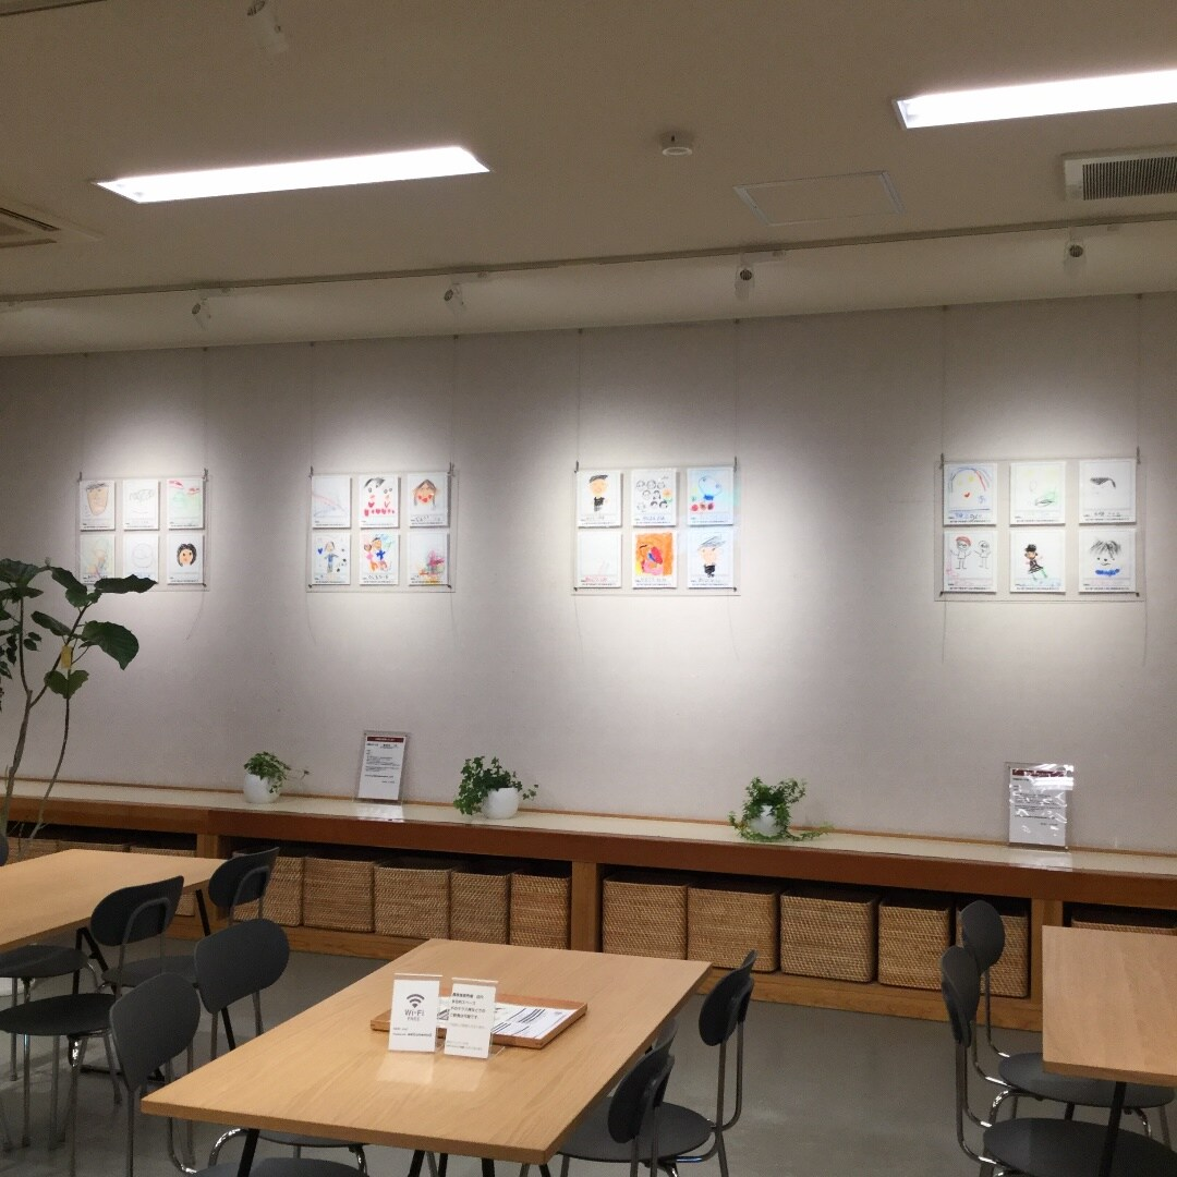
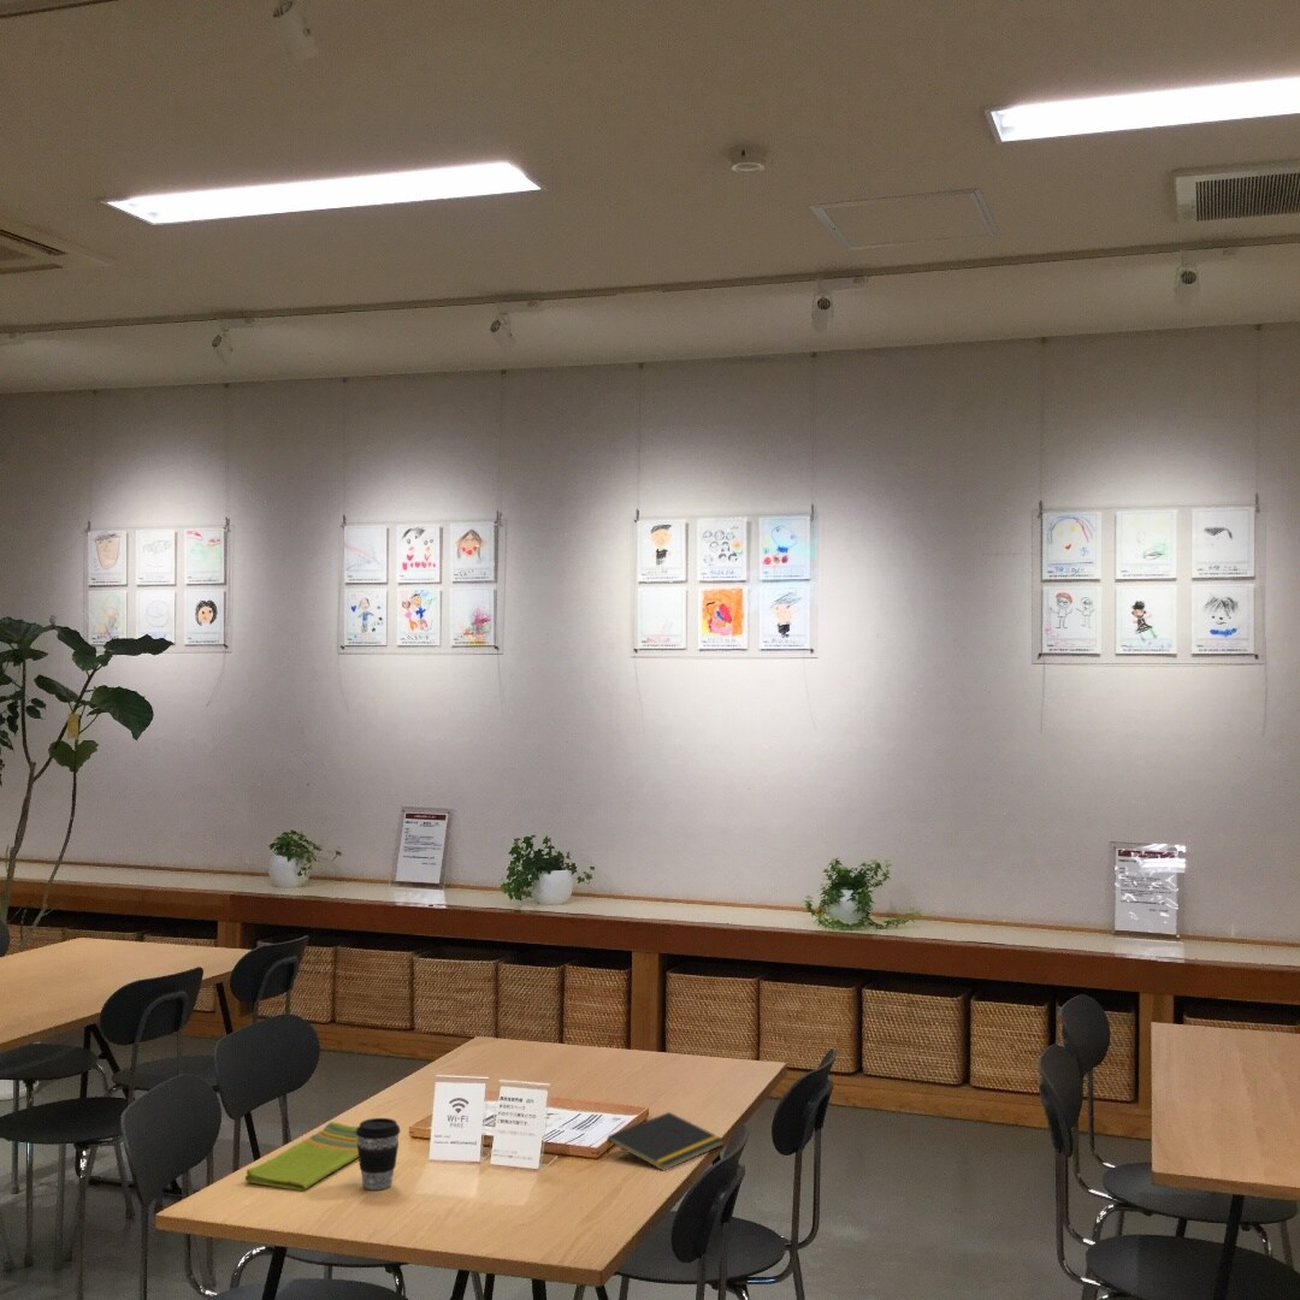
+ dish towel [244,1121,359,1192]
+ notepad [604,1111,726,1172]
+ coffee cup [356,1117,401,1192]
